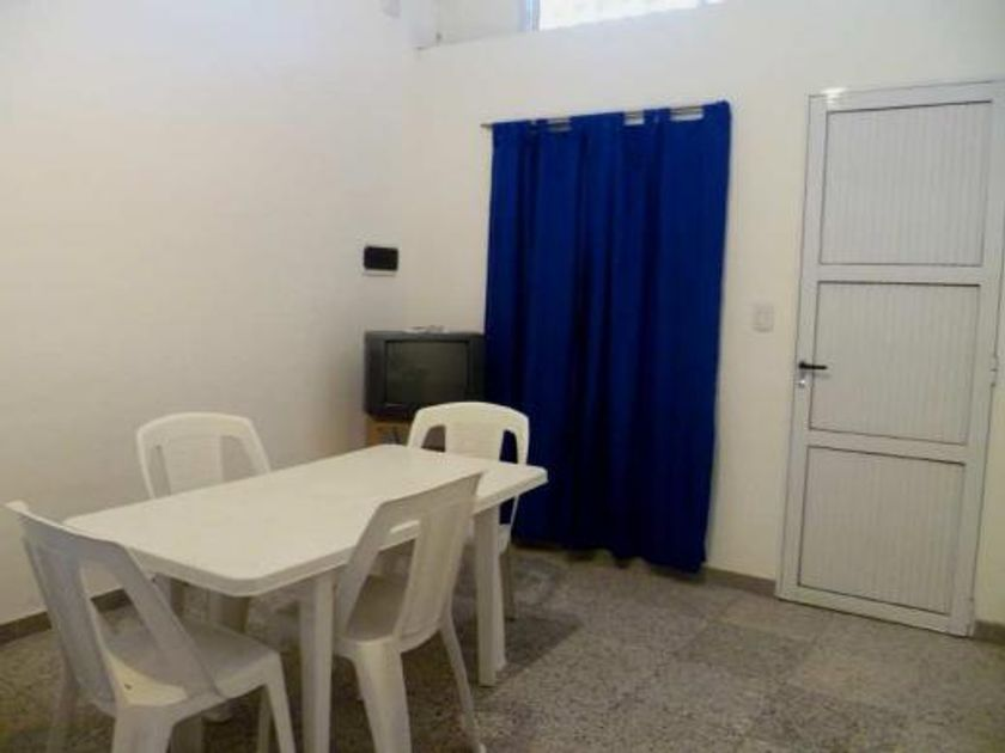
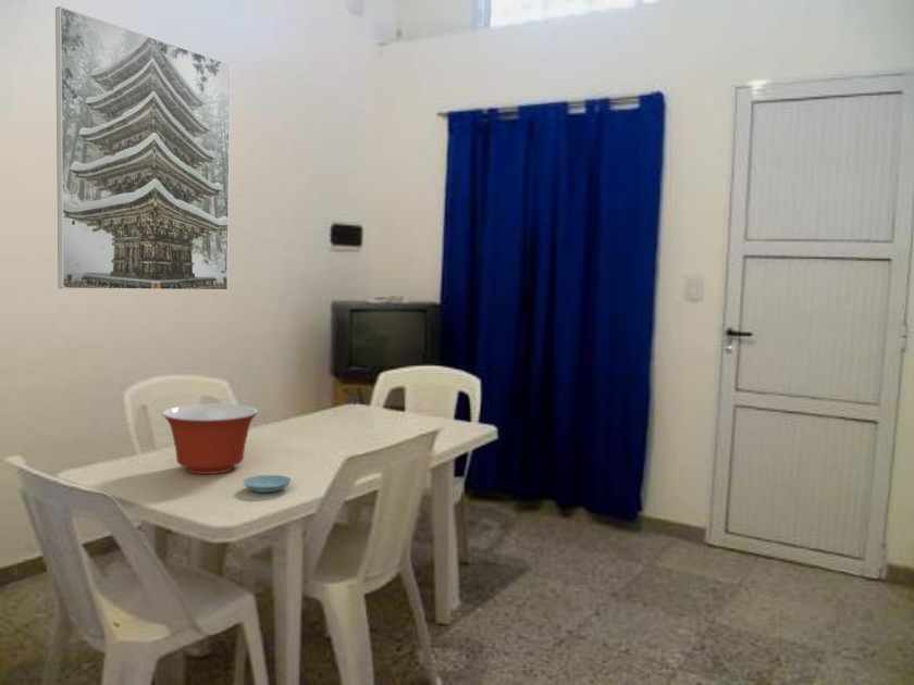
+ mixing bowl [161,402,259,475]
+ saucer [242,474,293,494]
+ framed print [54,5,231,291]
